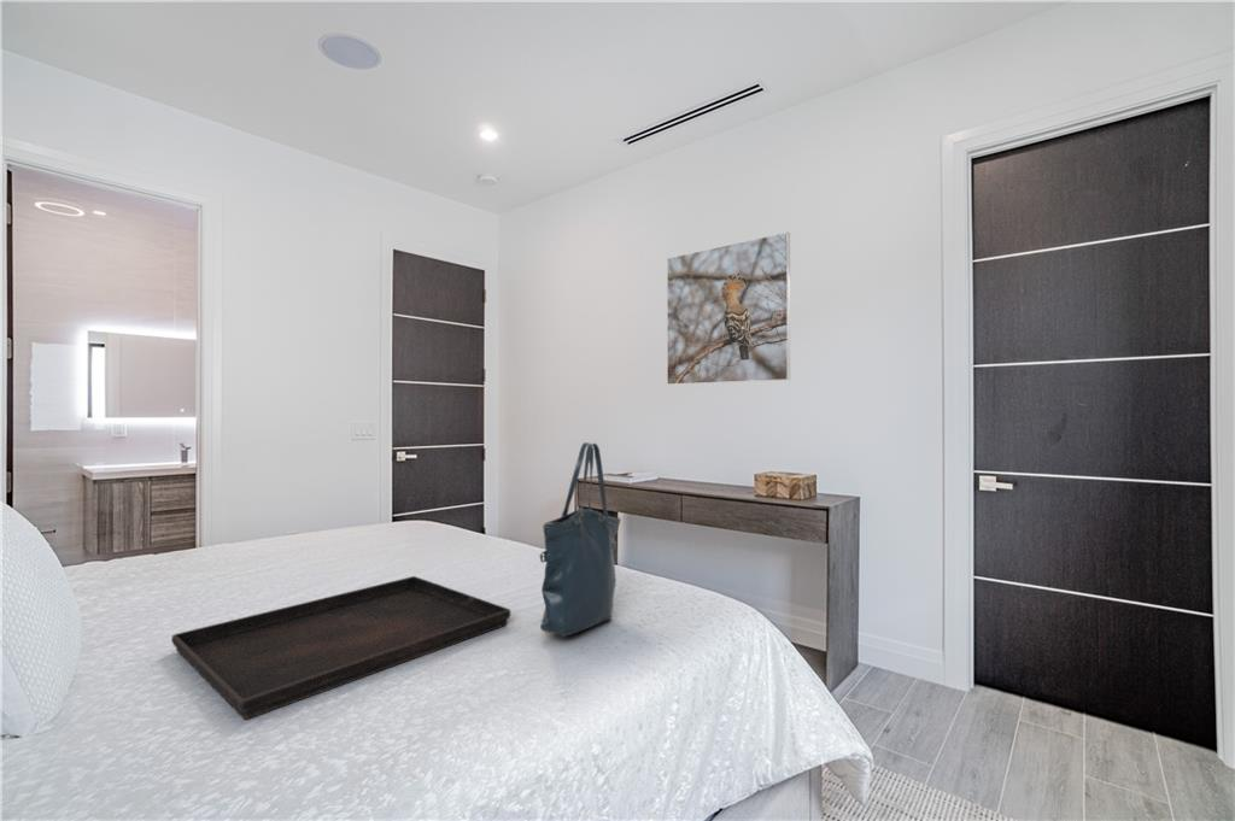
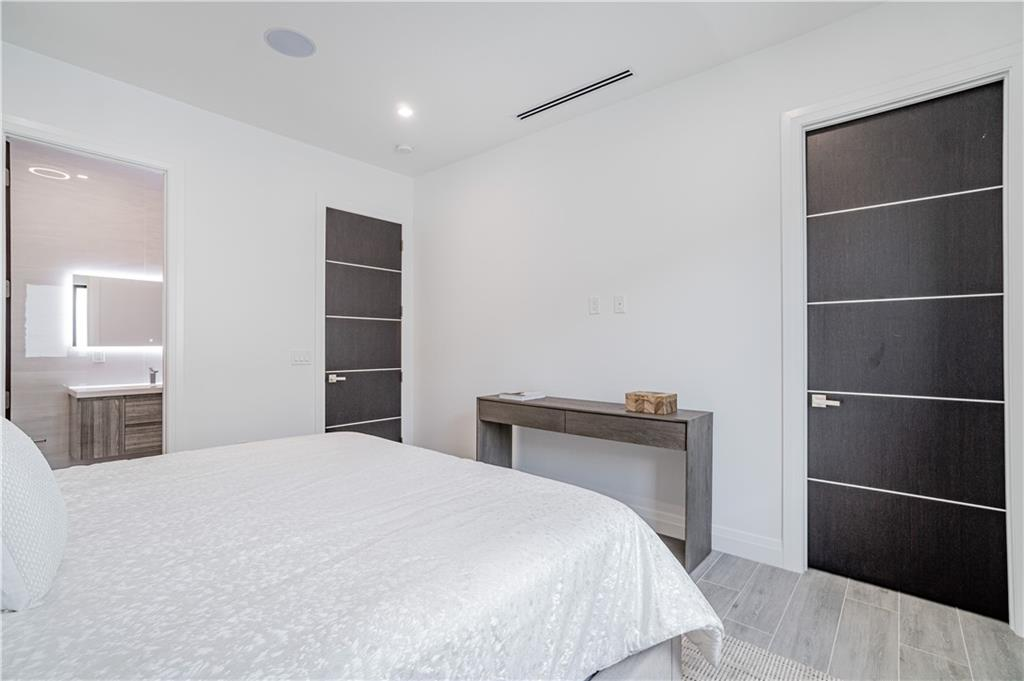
- tote bag [538,441,622,638]
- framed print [666,230,791,386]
- serving tray [171,575,511,721]
